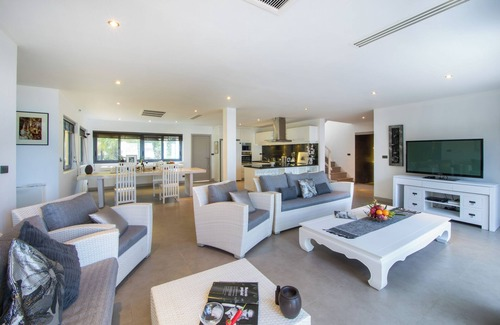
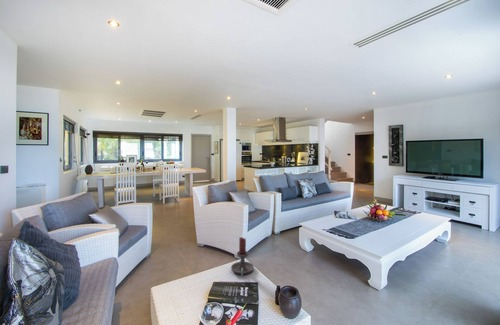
+ candle holder [230,236,255,277]
